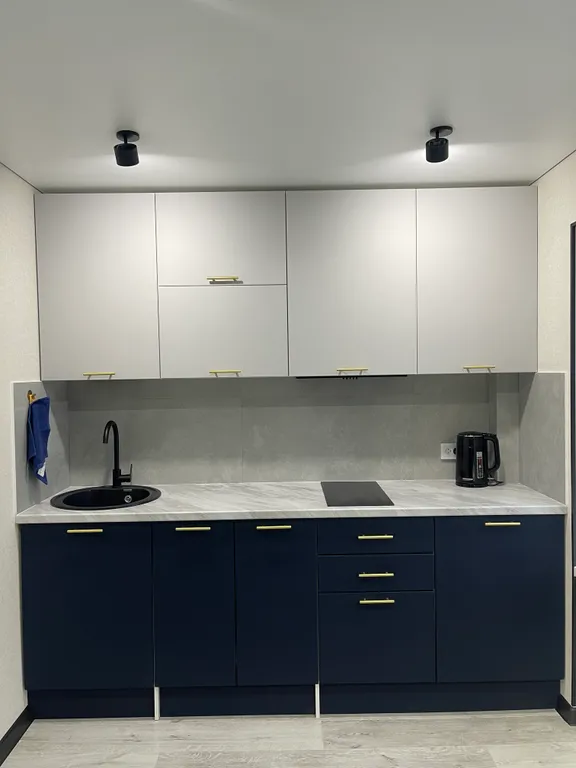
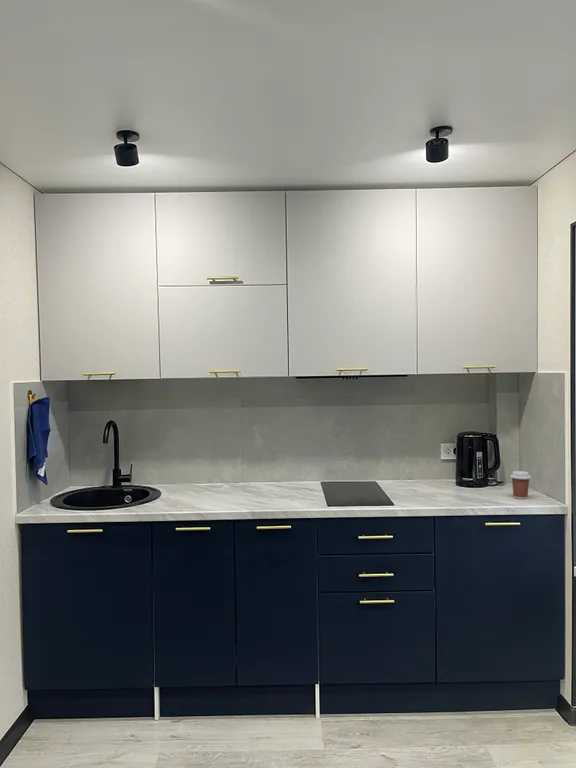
+ coffee cup [510,470,532,500]
